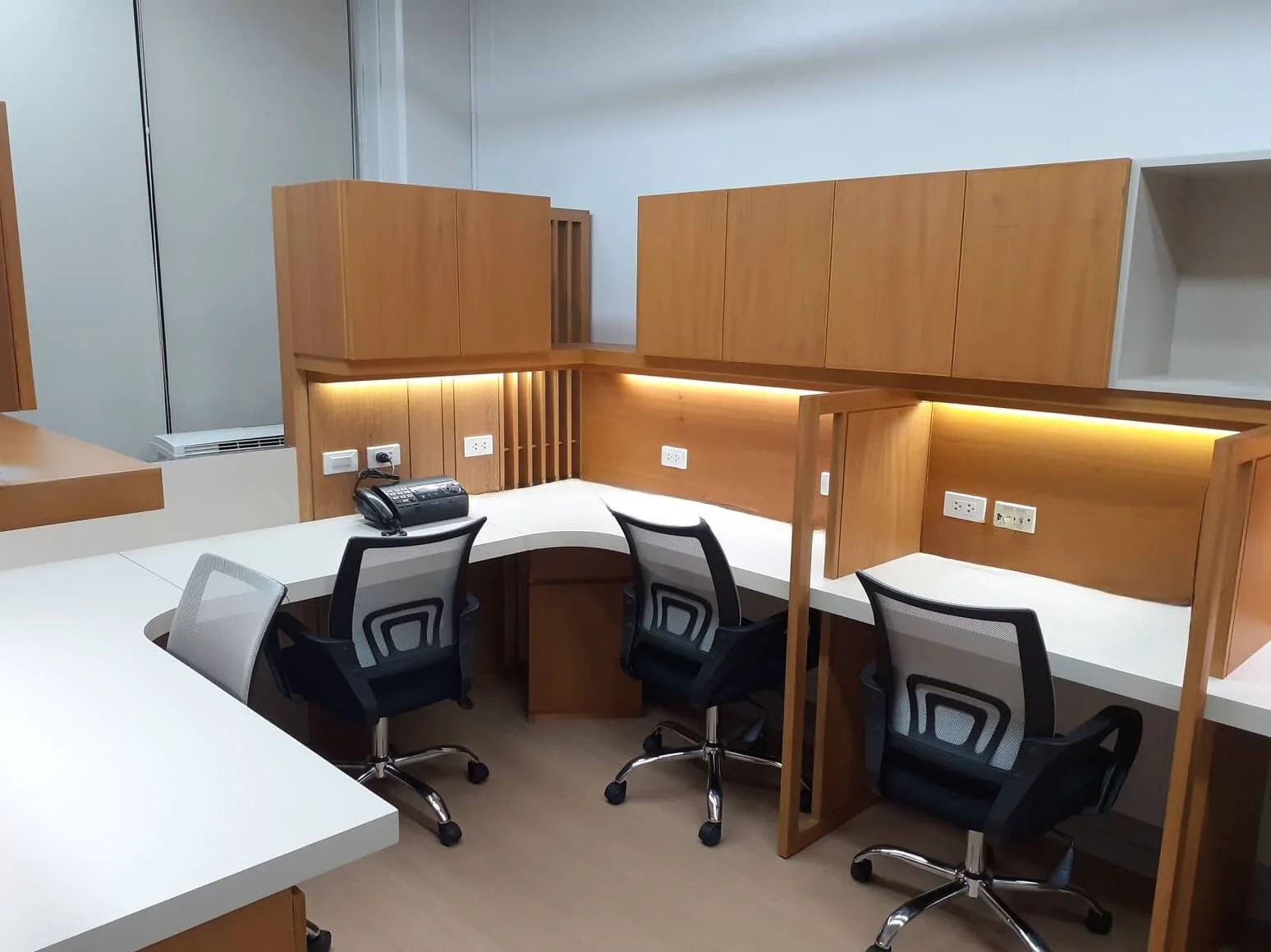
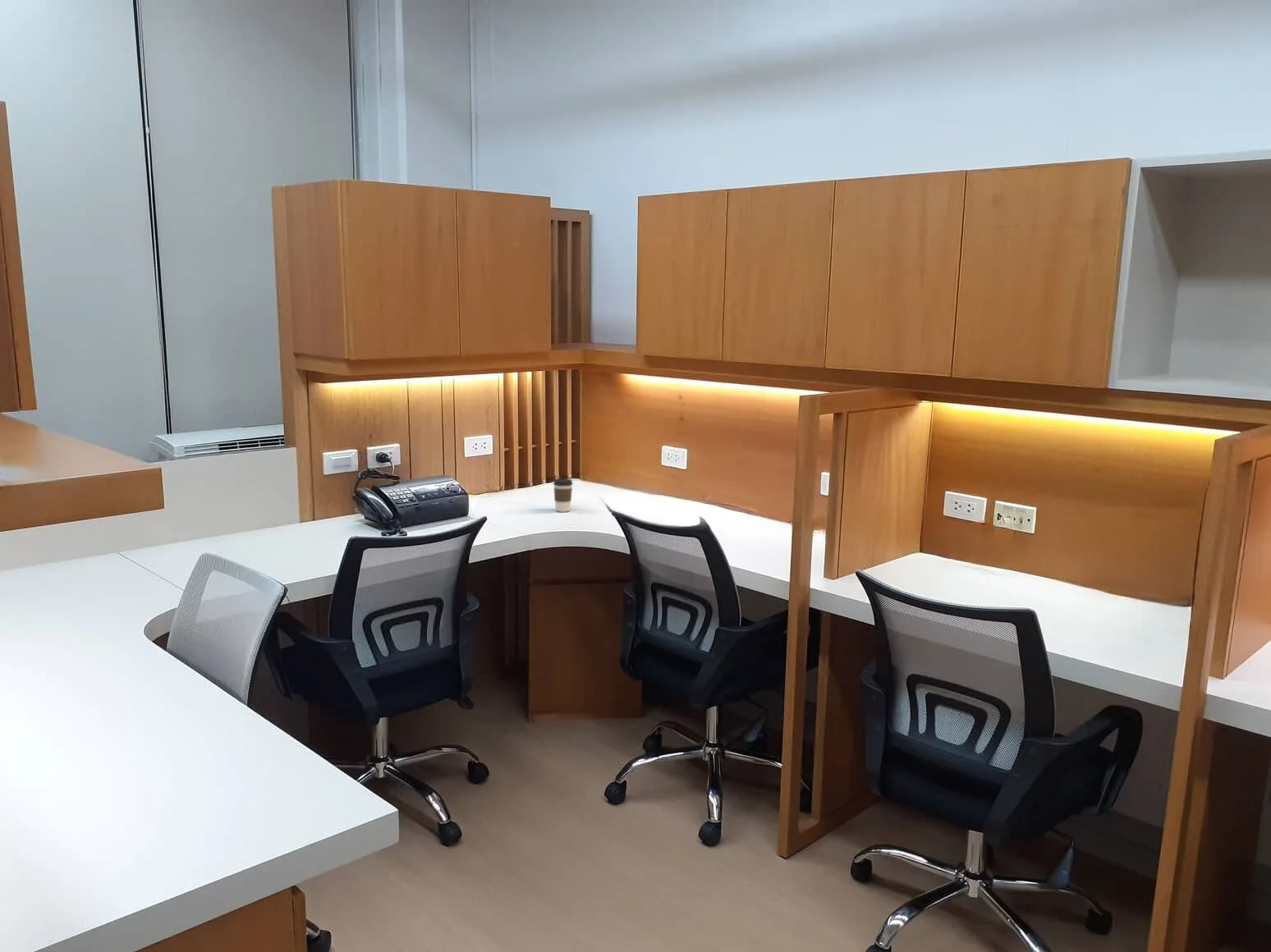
+ coffee cup [553,478,574,513]
